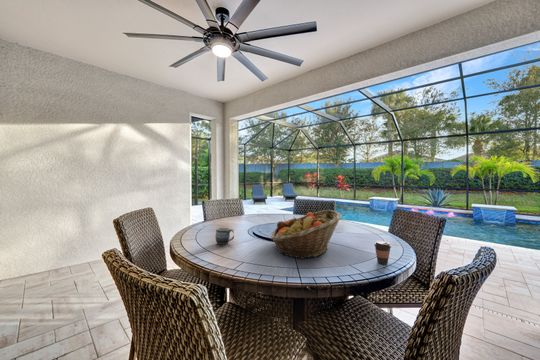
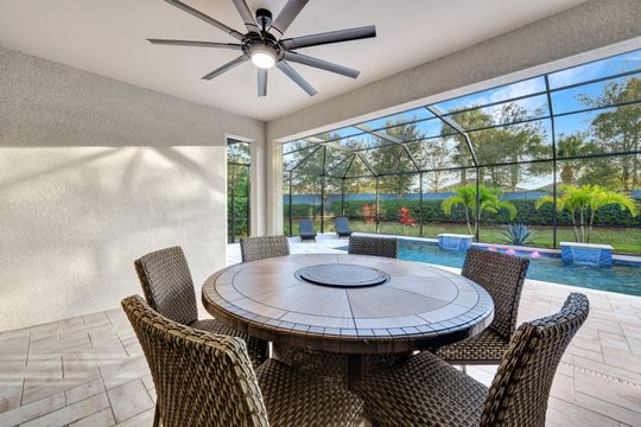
- coffee cup [373,240,392,265]
- mug [215,227,235,246]
- fruit basket [270,209,343,260]
